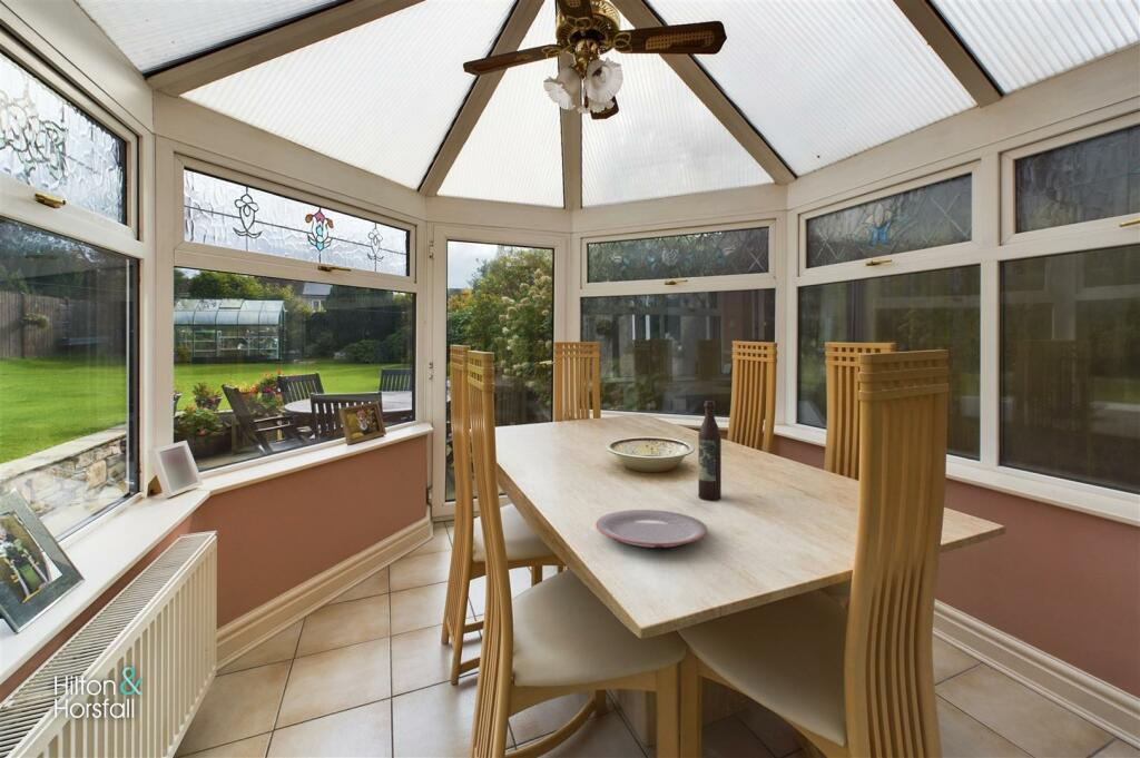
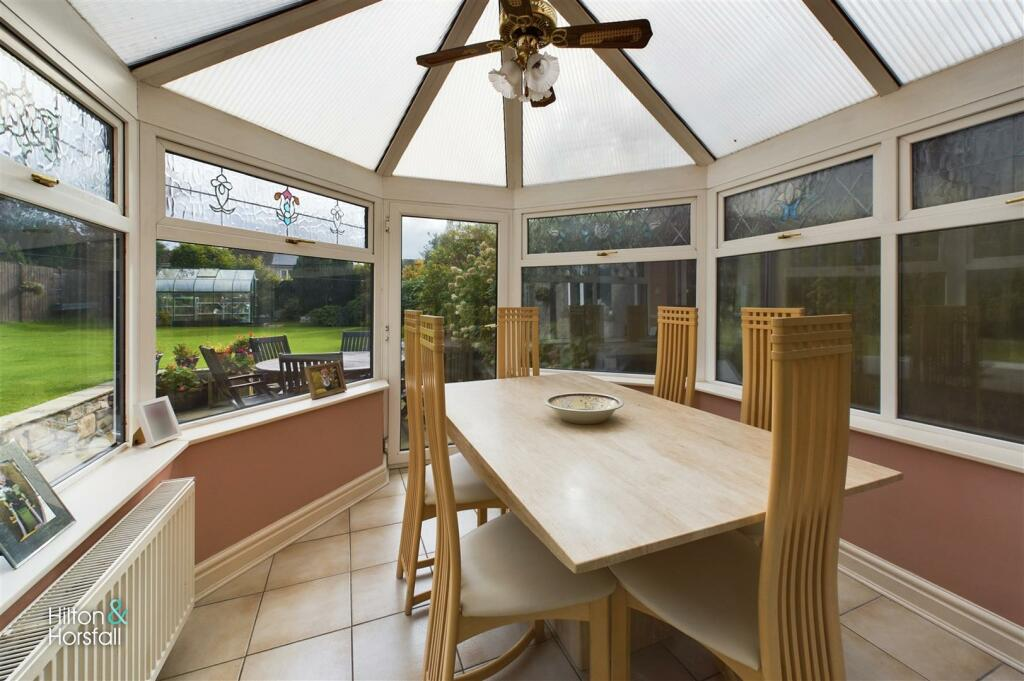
- plate [594,509,709,549]
- wine bottle [697,400,723,501]
